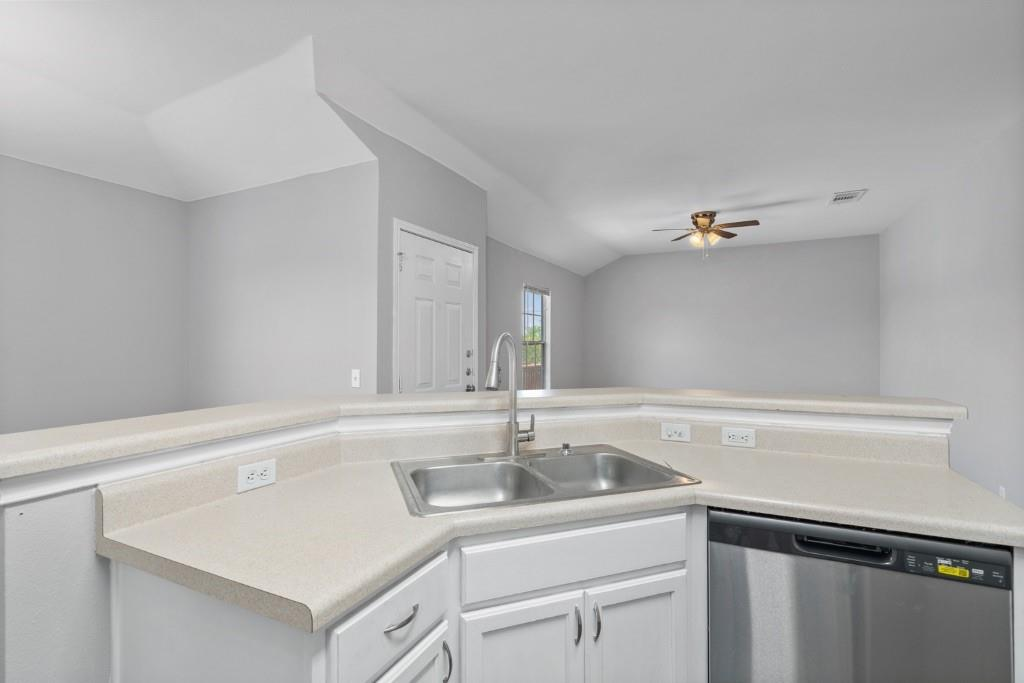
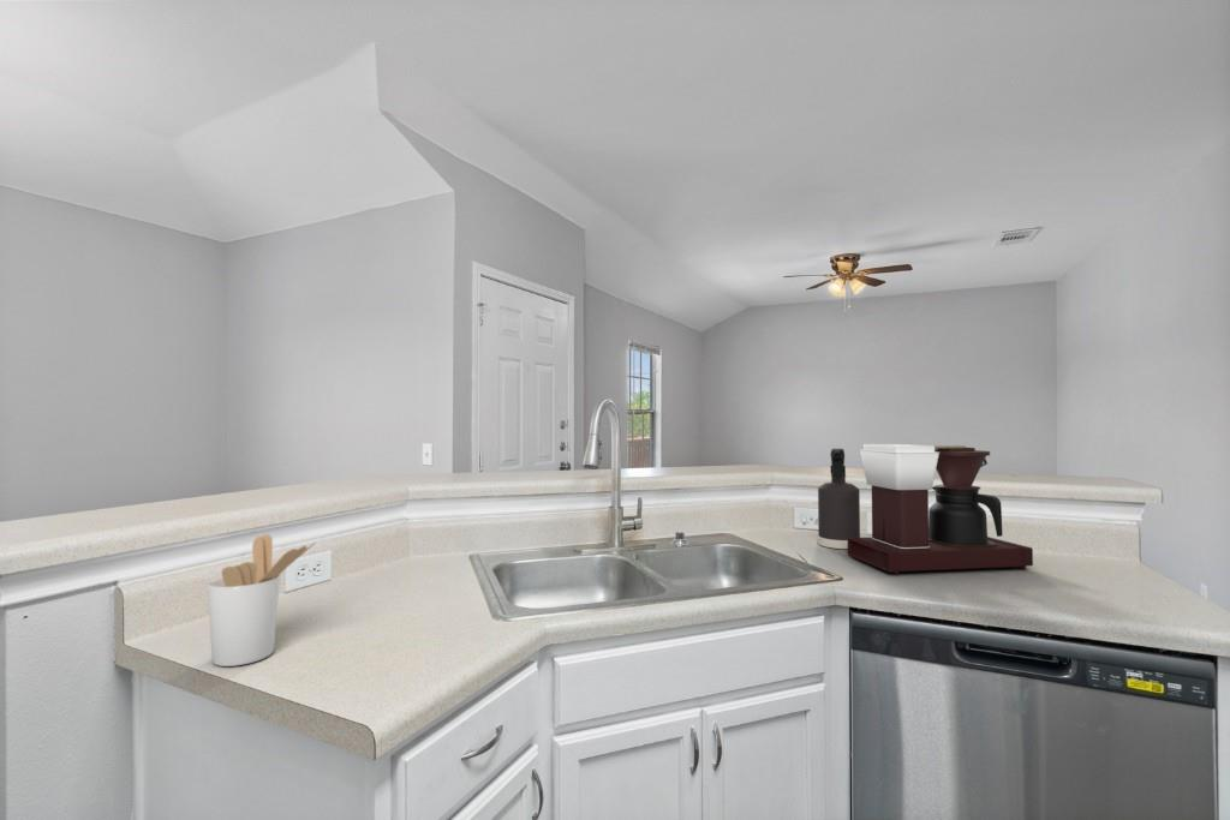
+ coffee maker [847,443,1034,575]
+ utensil holder [207,533,316,668]
+ spray bottle [817,448,861,550]
